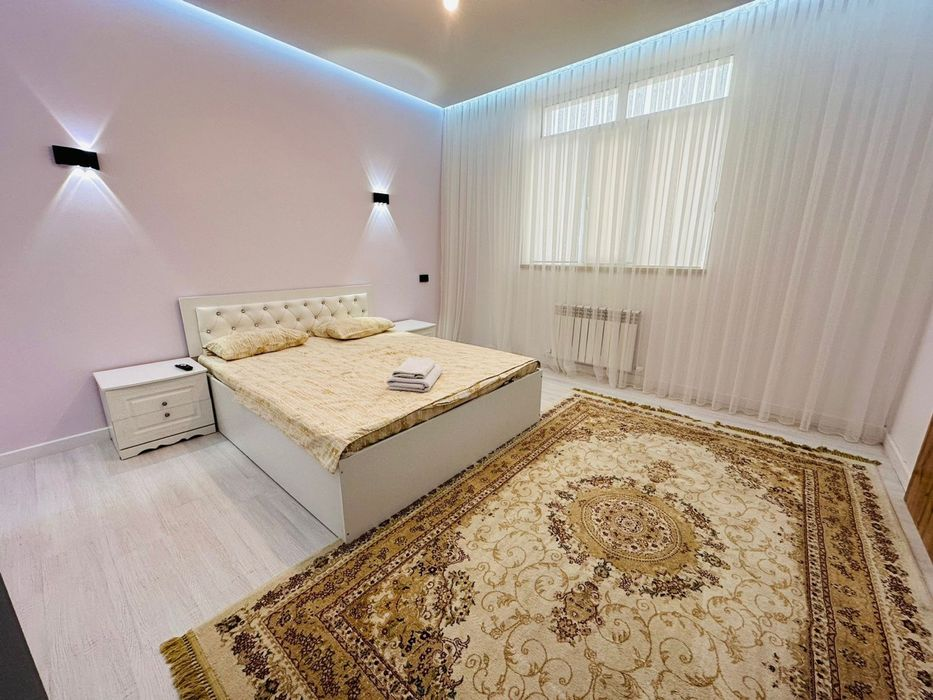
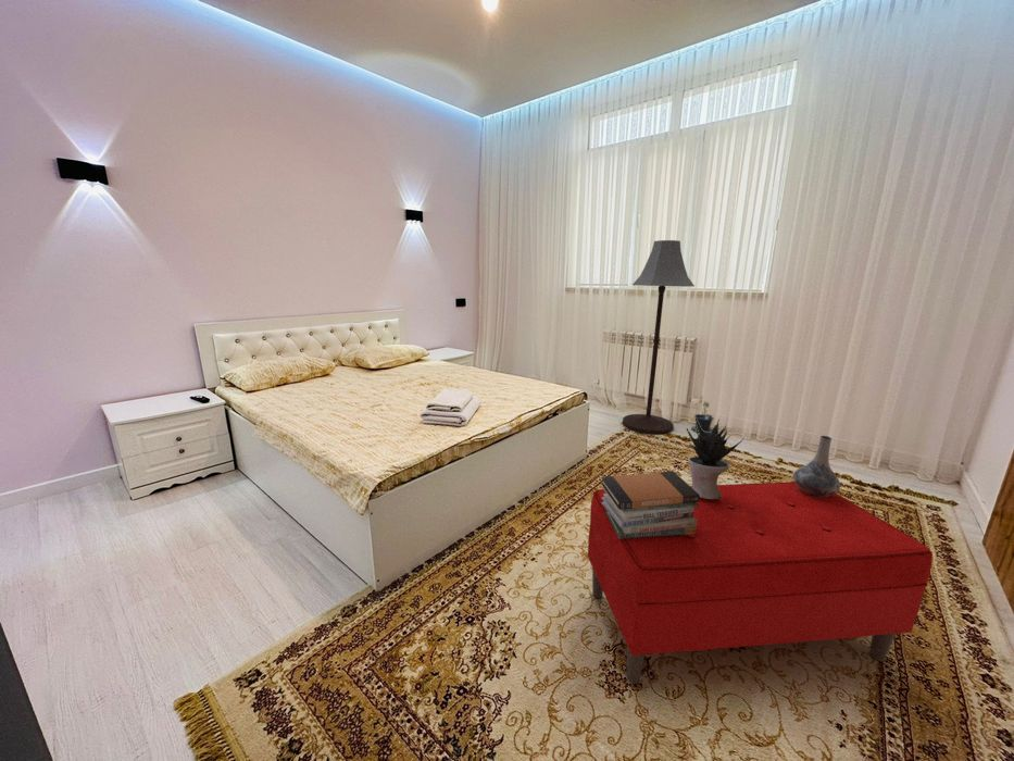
+ book stack [600,470,700,539]
+ potted plant [686,417,744,499]
+ decorative vase [792,435,841,498]
+ potted plant [690,396,715,434]
+ bench [587,481,934,685]
+ floor lamp [622,239,696,435]
